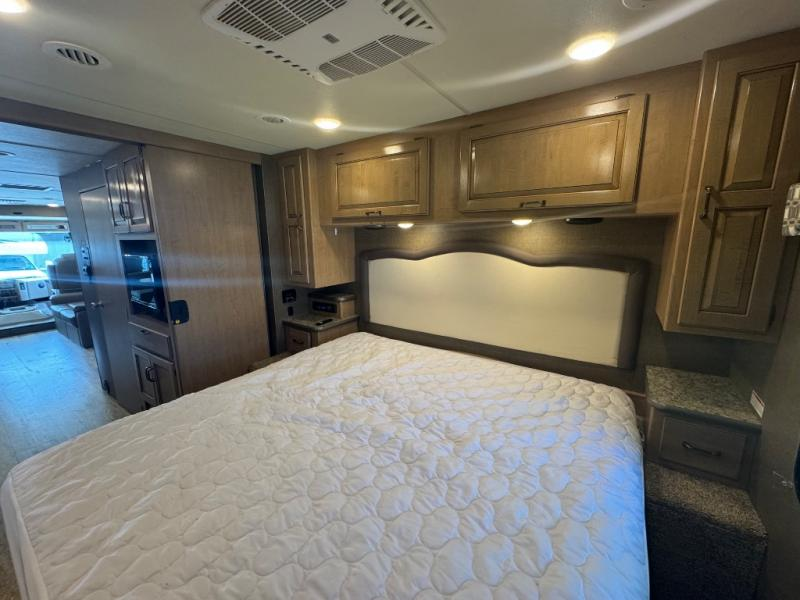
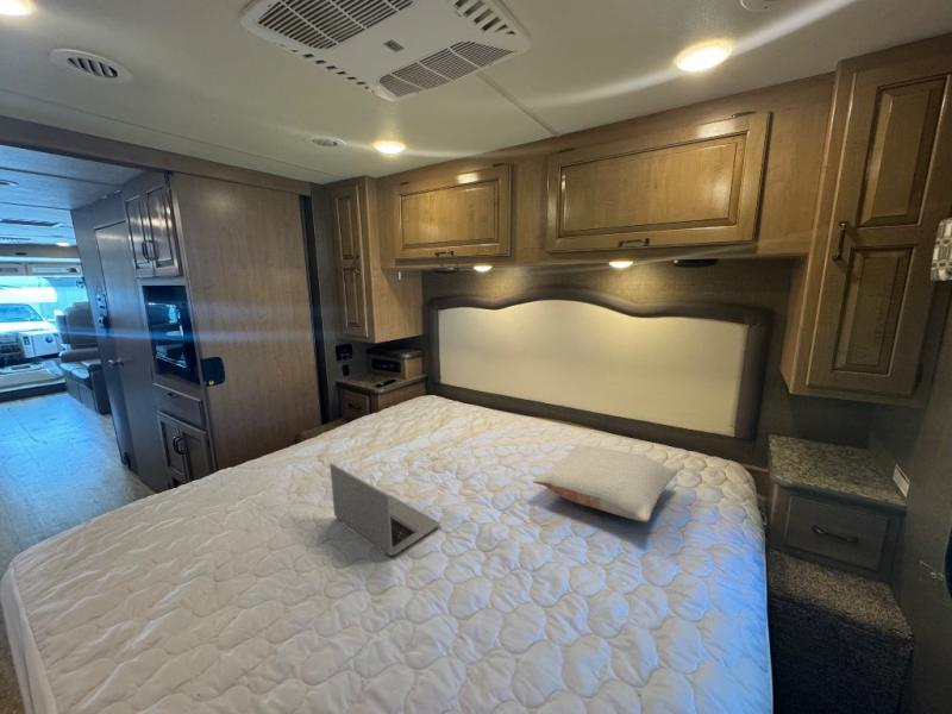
+ laptop [328,462,441,557]
+ pillow [532,444,679,524]
